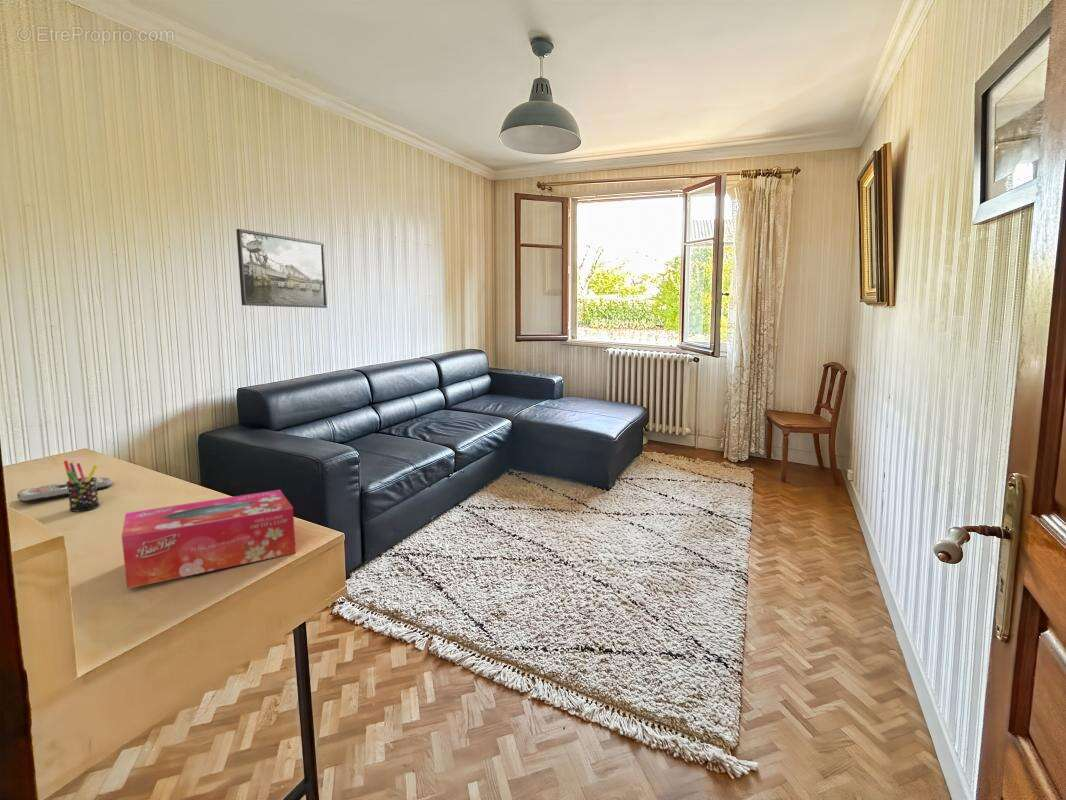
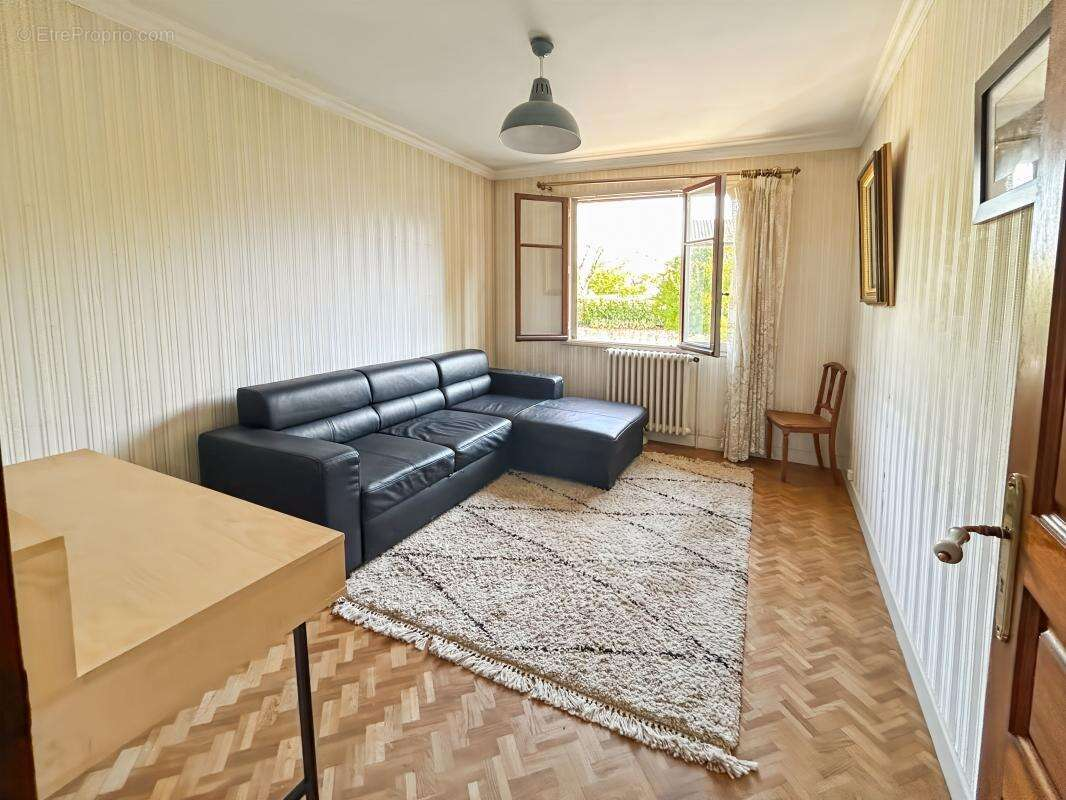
- pen holder [63,459,101,513]
- remote control [16,476,113,503]
- tissue box [121,489,297,590]
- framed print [235,228,328,309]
